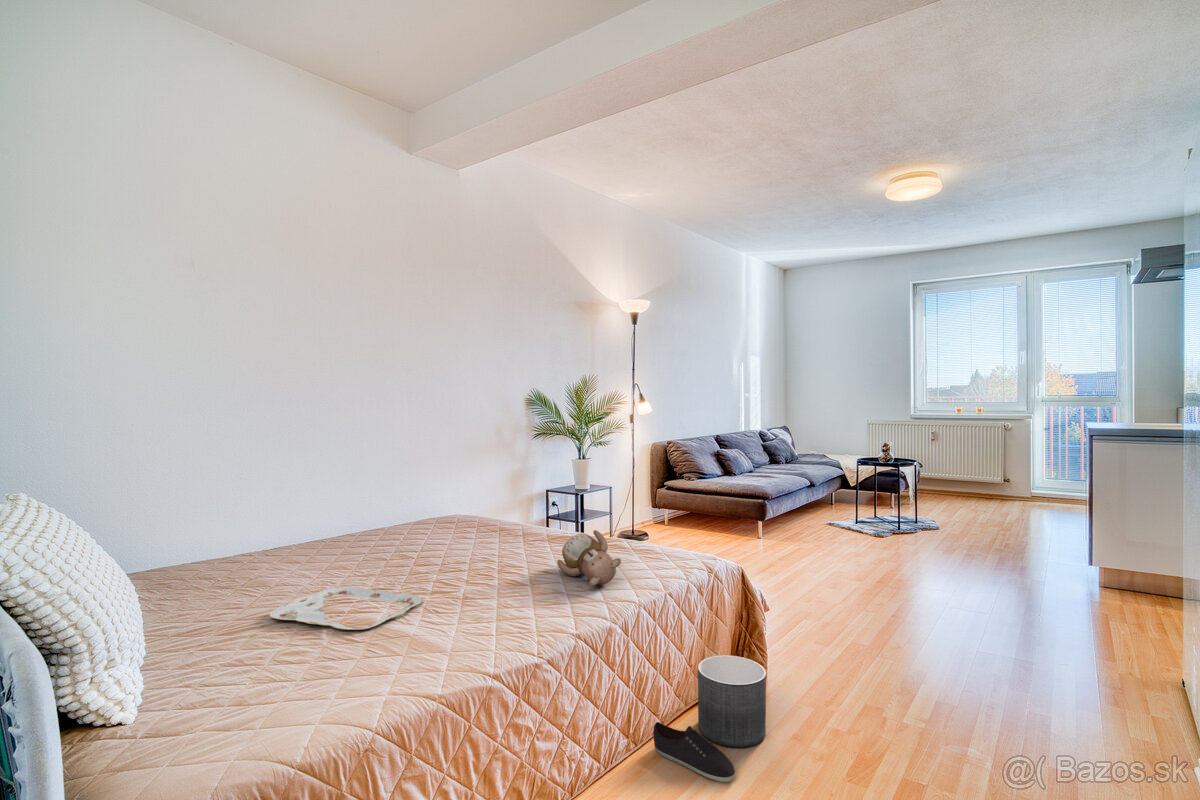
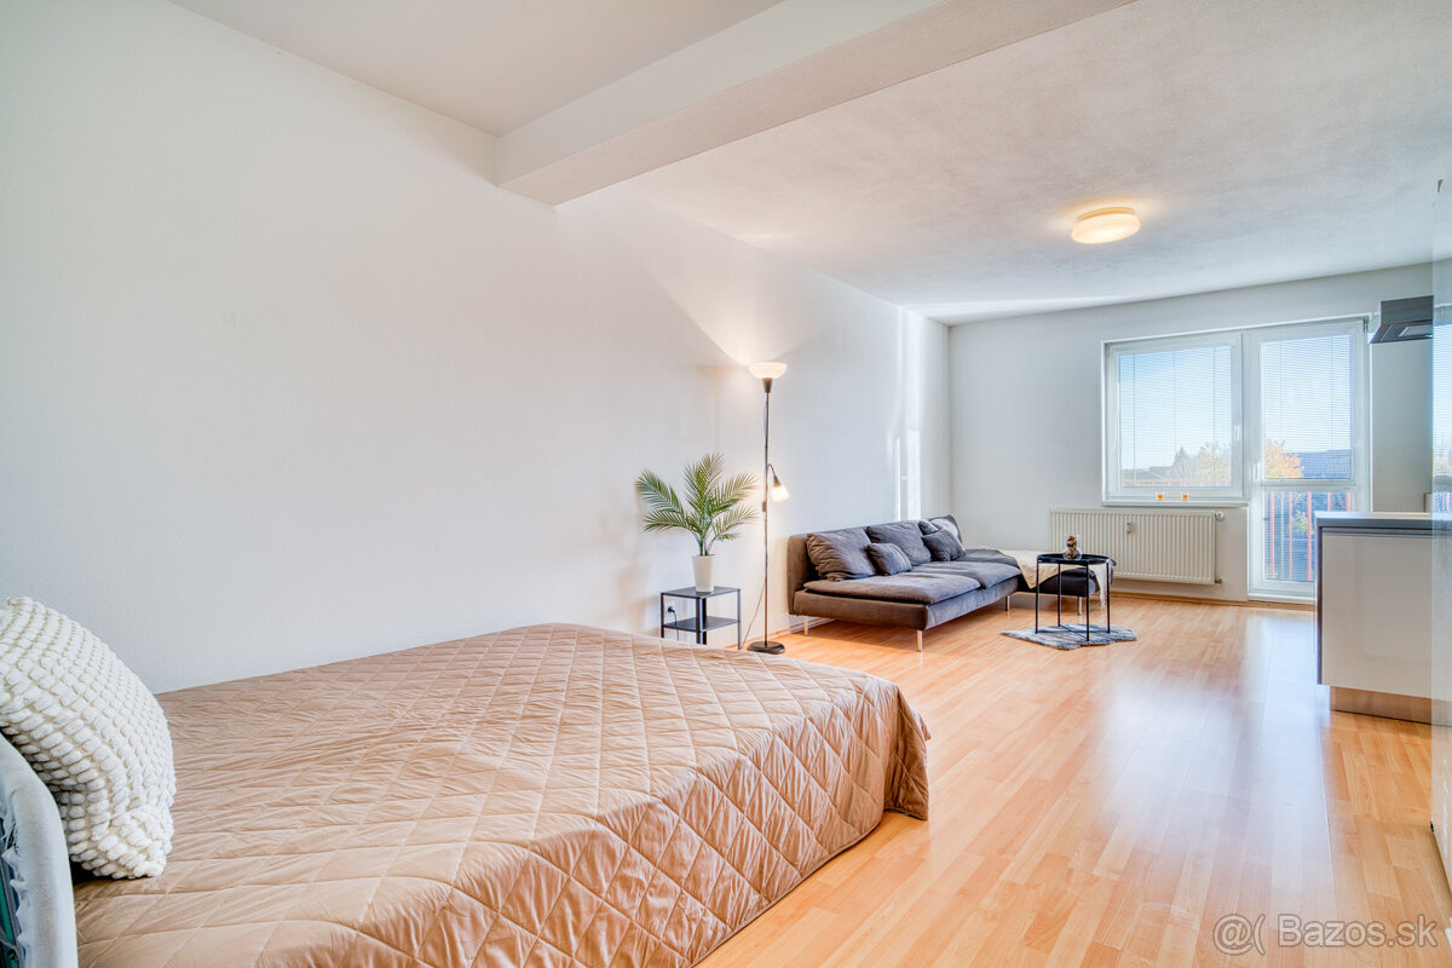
- shoe [652,721,736,783]
- serving tray [268,586,423,631]
- planter [697,654,767,748]
- teddy bear [556,529,622,587]
